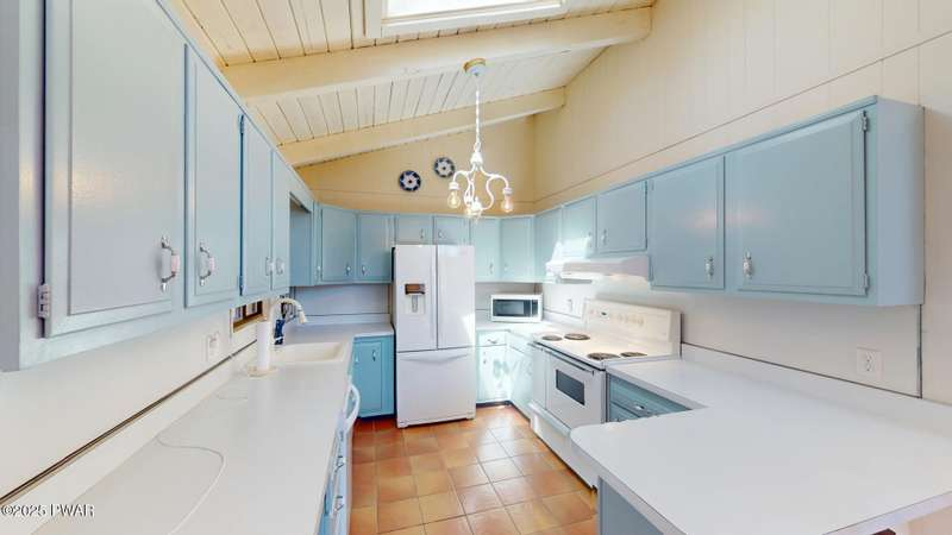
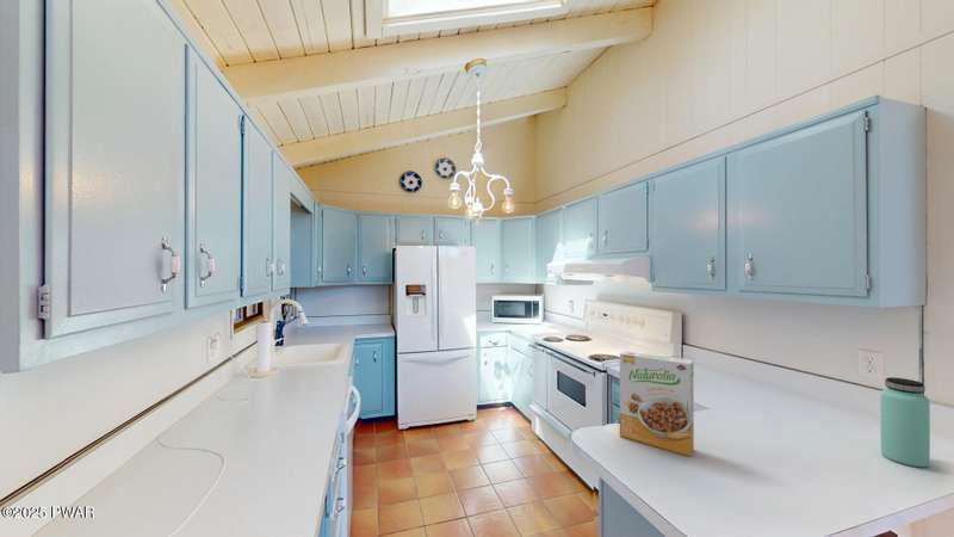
+ bottle [879,376,931,468]
+ cereal box [619,350,695,457]
